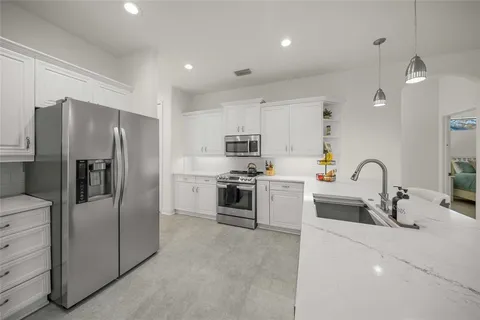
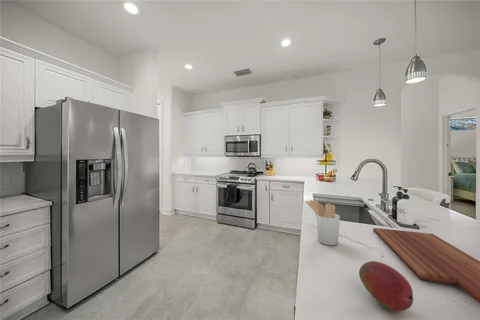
+ utensil holder [305,199,341,246]
+ fruit [358,260,414,313]
+ cutting board [372,227,480,304]
